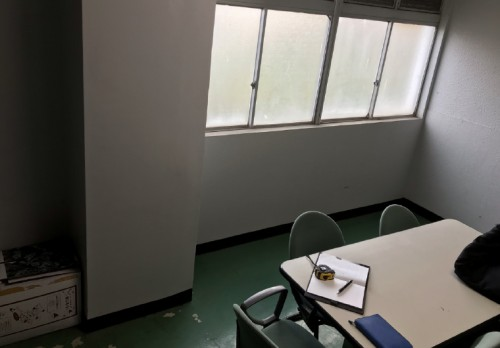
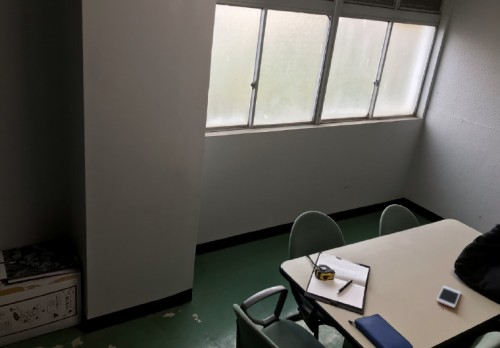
+ cell phone [435,285,462,309]
